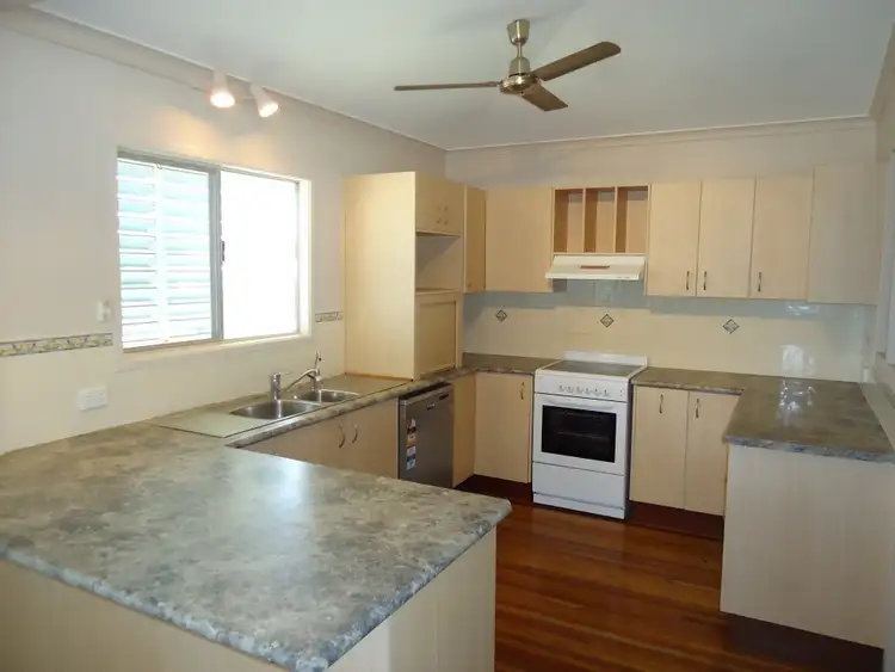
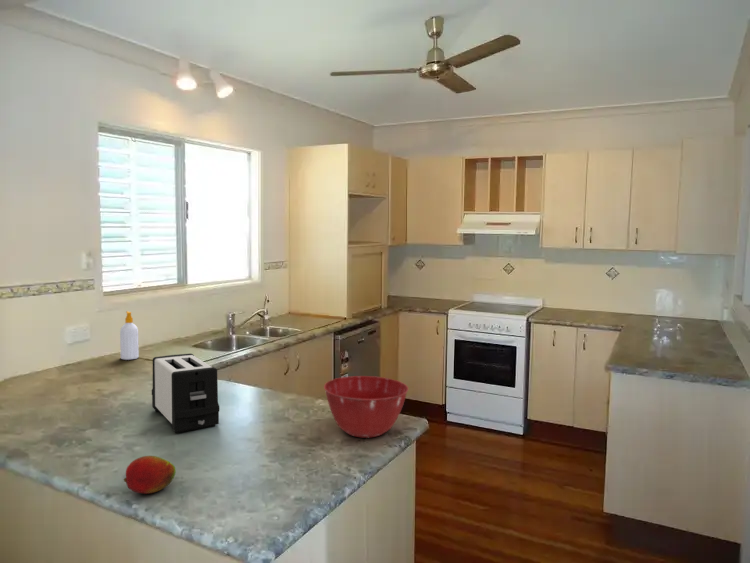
+ mixing bowl [323,375,409,439]
+ fruit [123,455,177,495]
+ soap bottle [119,310,140,361]
+ toaster [151,352,220,434]
